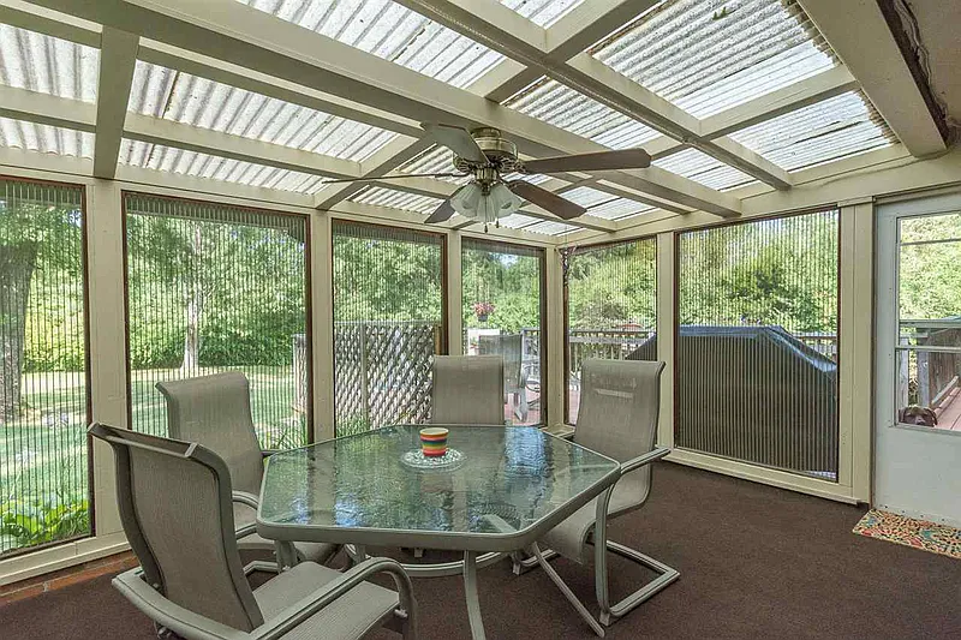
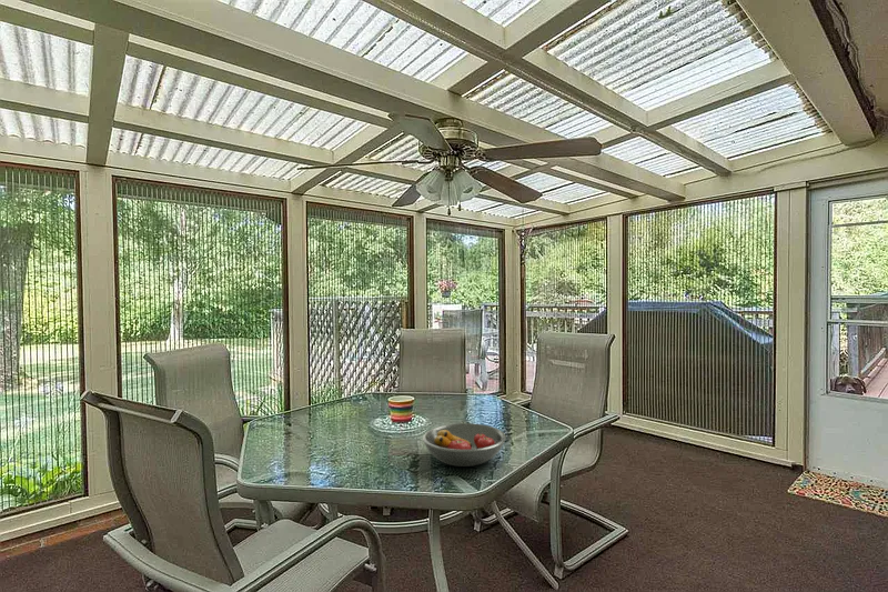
+ fruit bowl [422,422,507,468]
